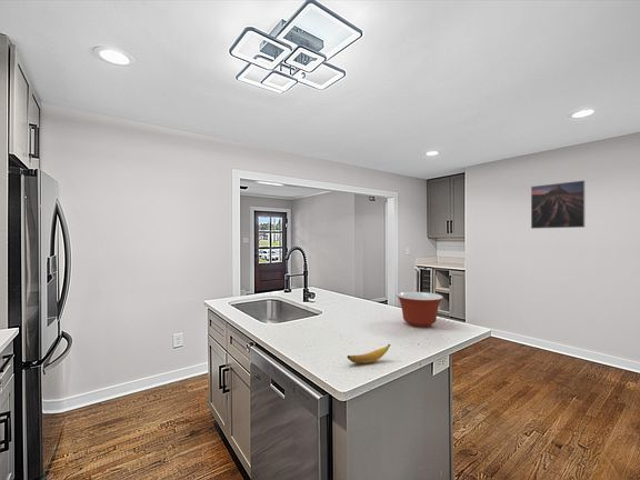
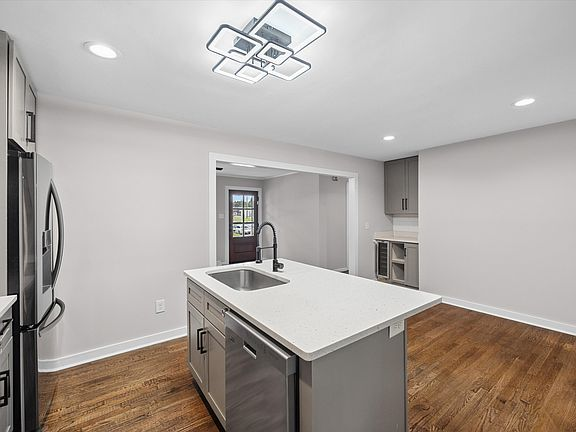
- banana [347,343,391,364]
- mixing bowl [396,291,444,328]
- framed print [530,179,587,230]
